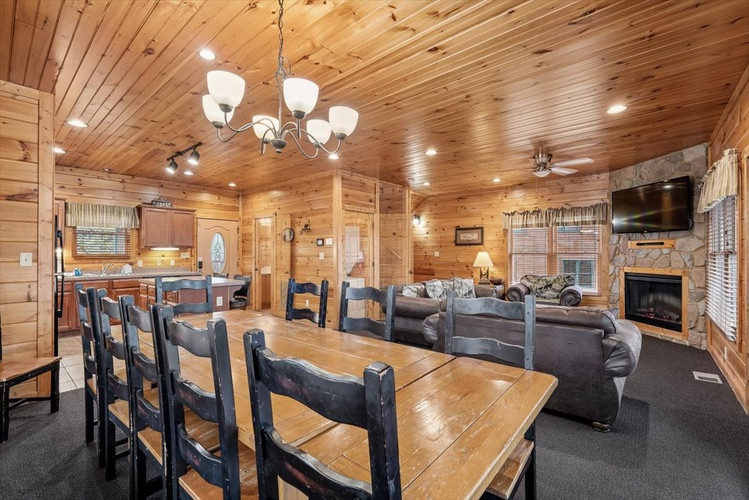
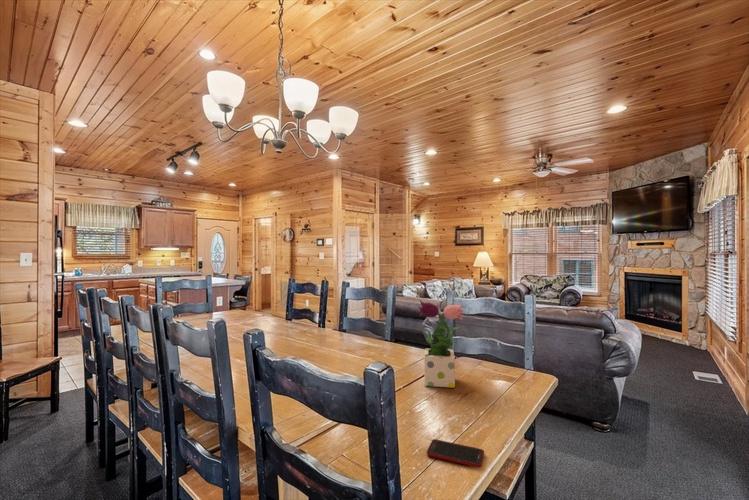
+ flower arrangement [417,299,465,389]
+ cell phone [426,438,485,469]
